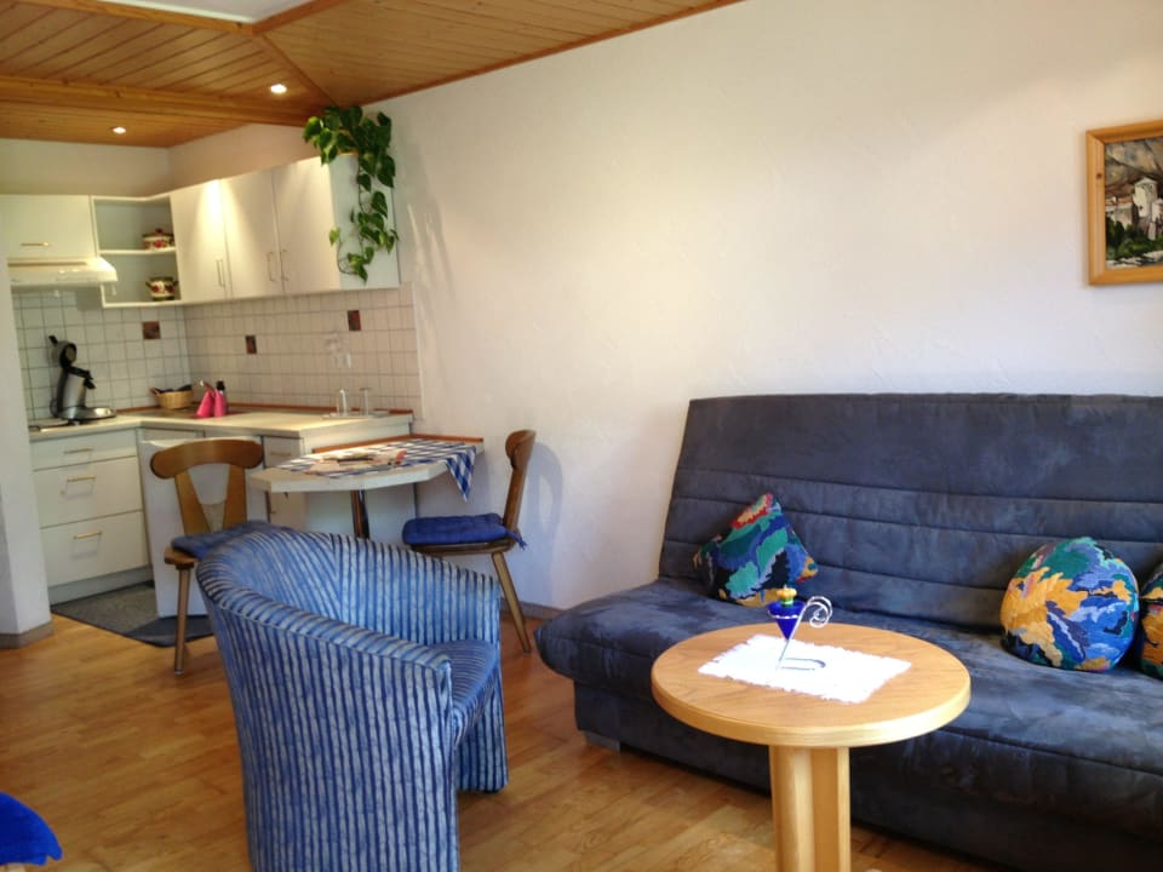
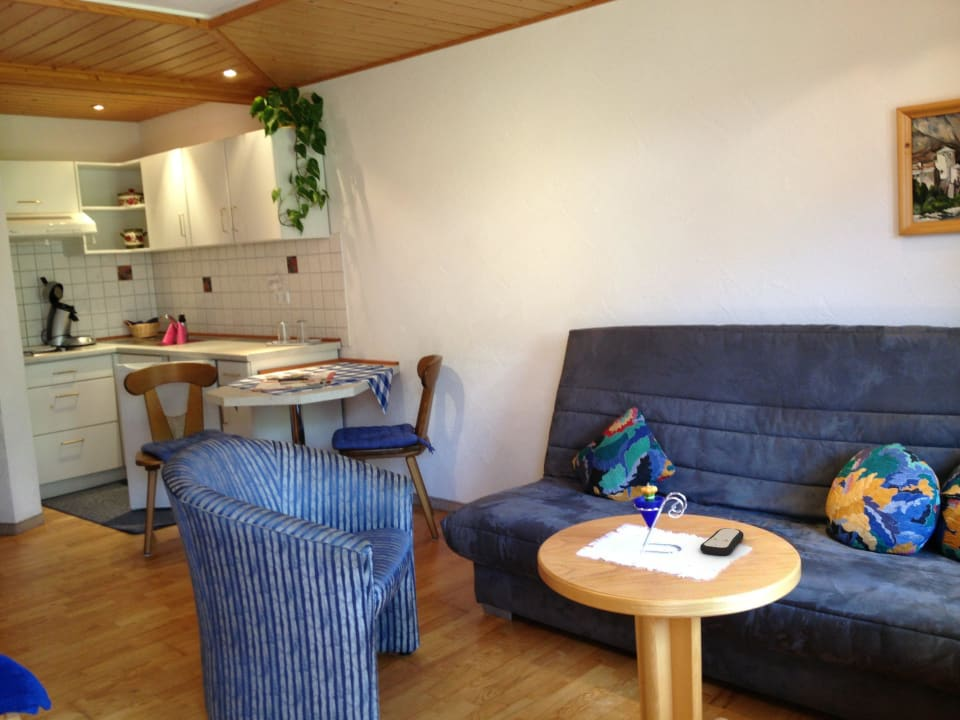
+ remote control [699,527,745,557]
